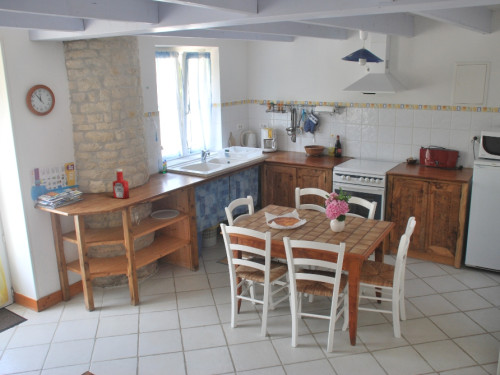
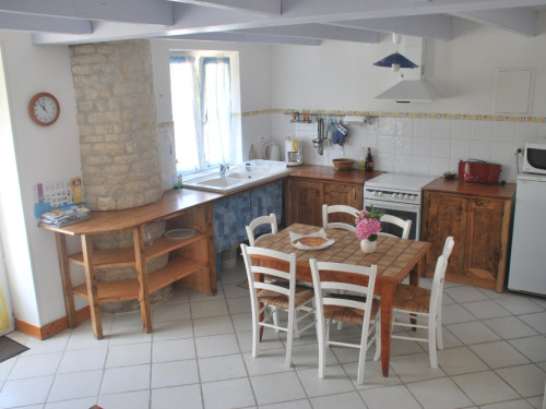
- soap bottle [111,168,130,199]
